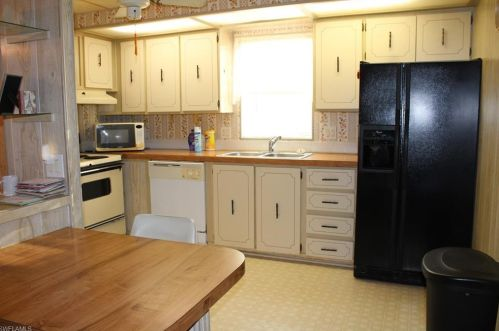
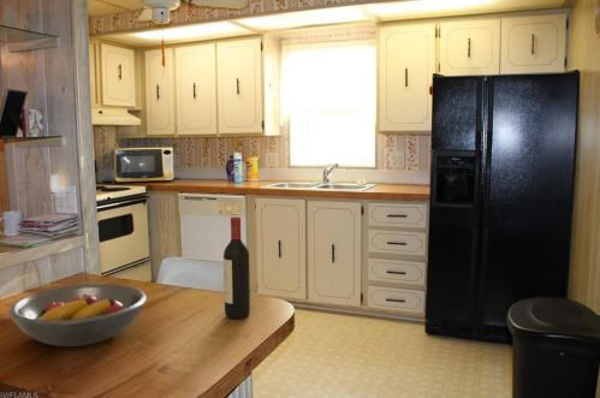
+ fruit bowl [7,283,148,347]
+ wine bottle [222,215,251,320]
